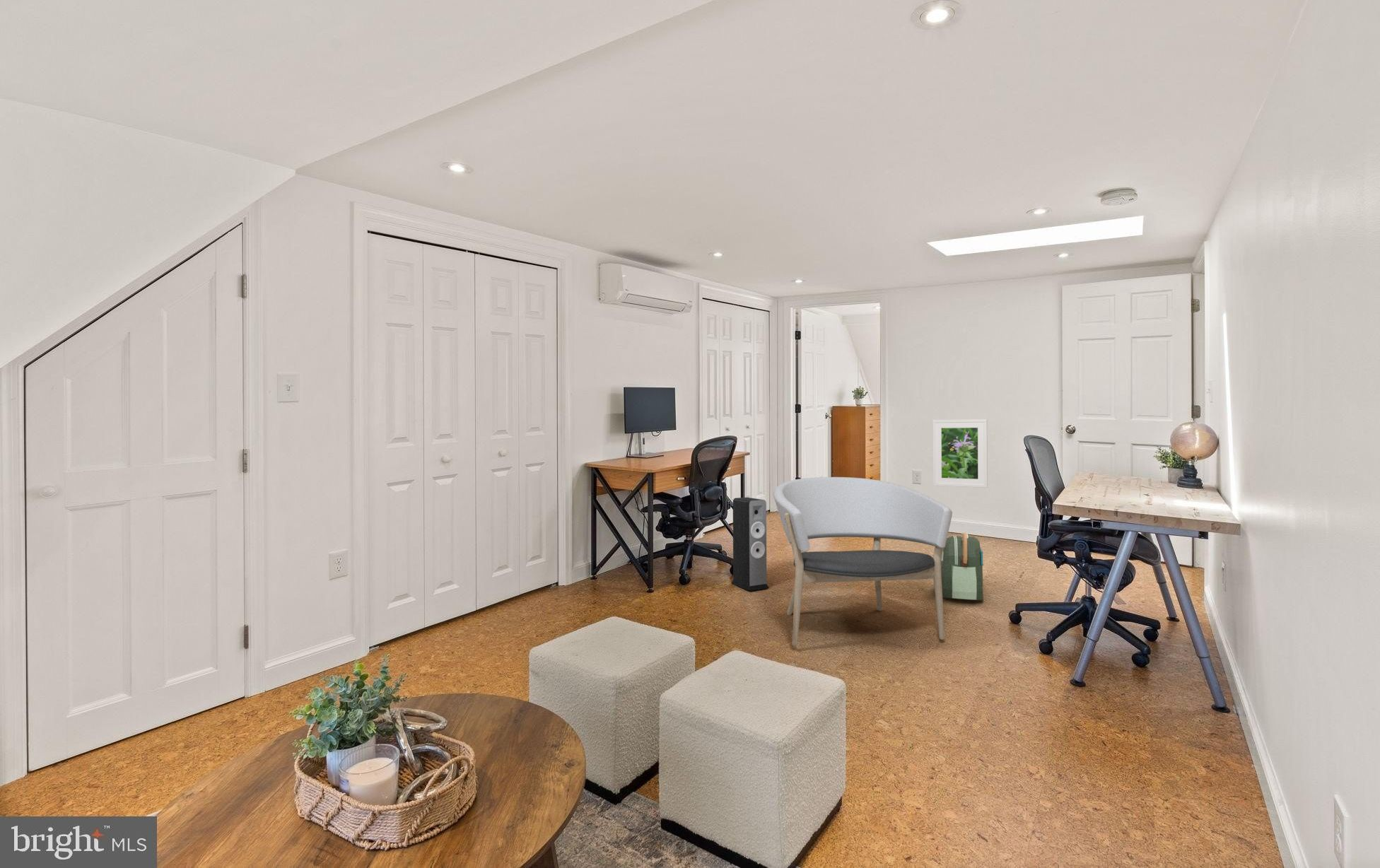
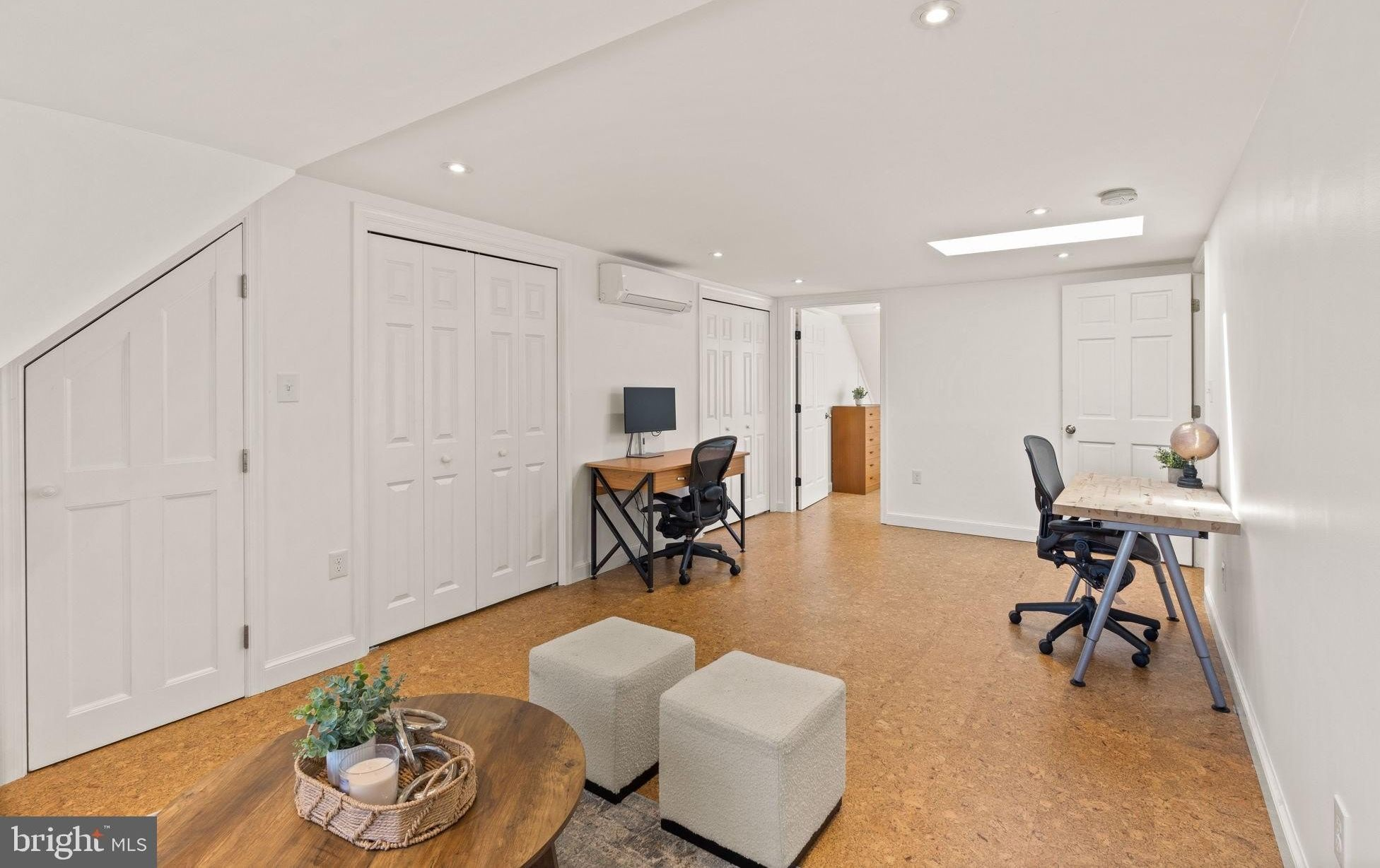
- armchair [772,476,953,647]
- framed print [932,418,988,488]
- backpack [933,532,984,602]
- speaker [730,497,770,592]
